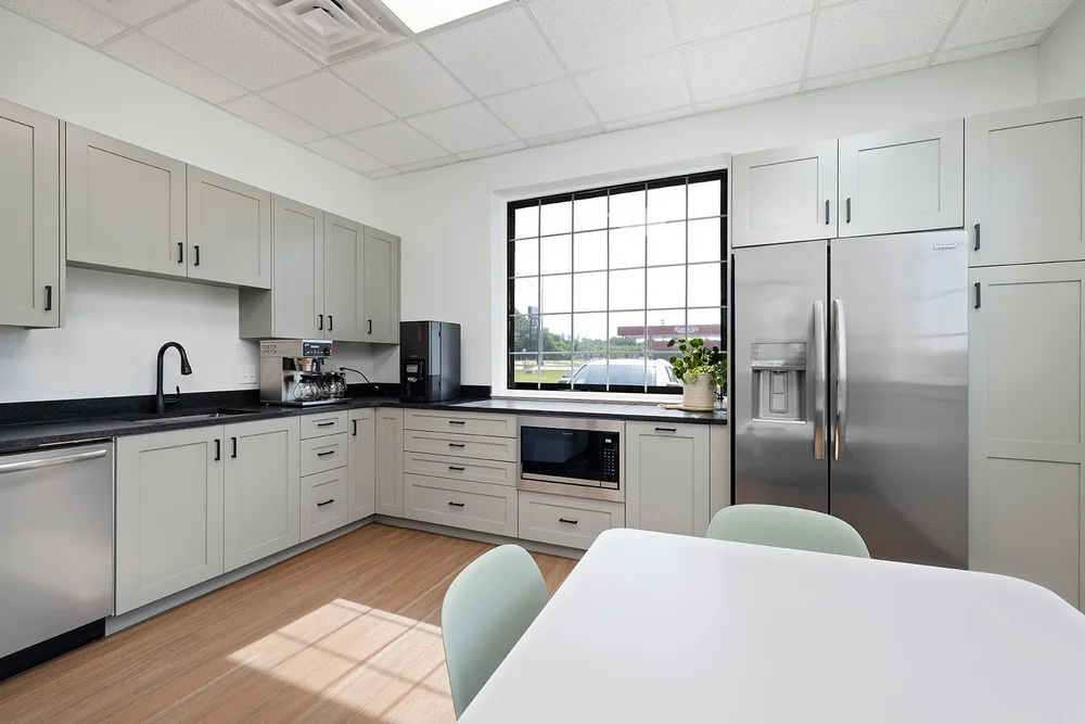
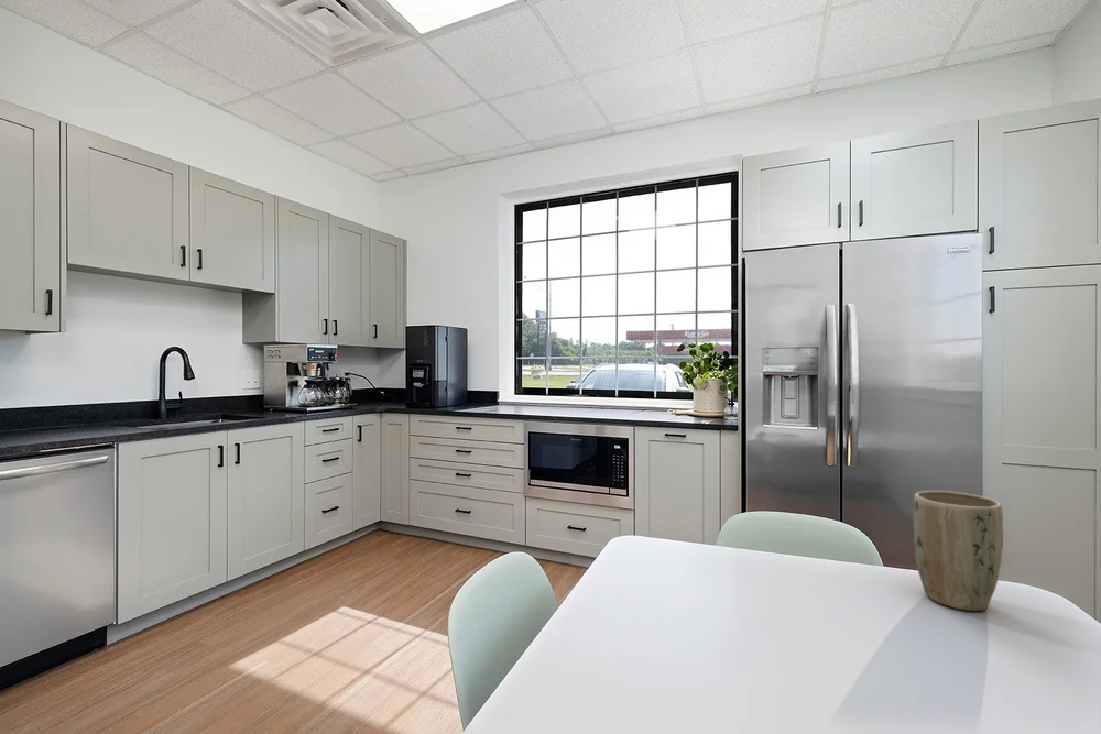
+ plant pot [913,490,1004,612]
